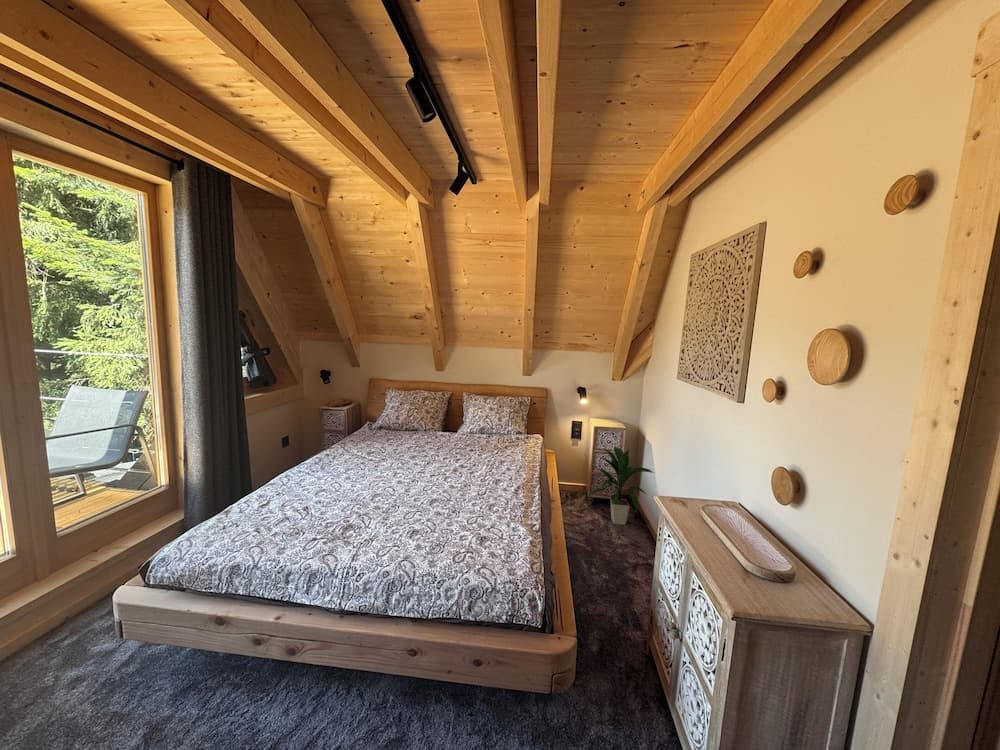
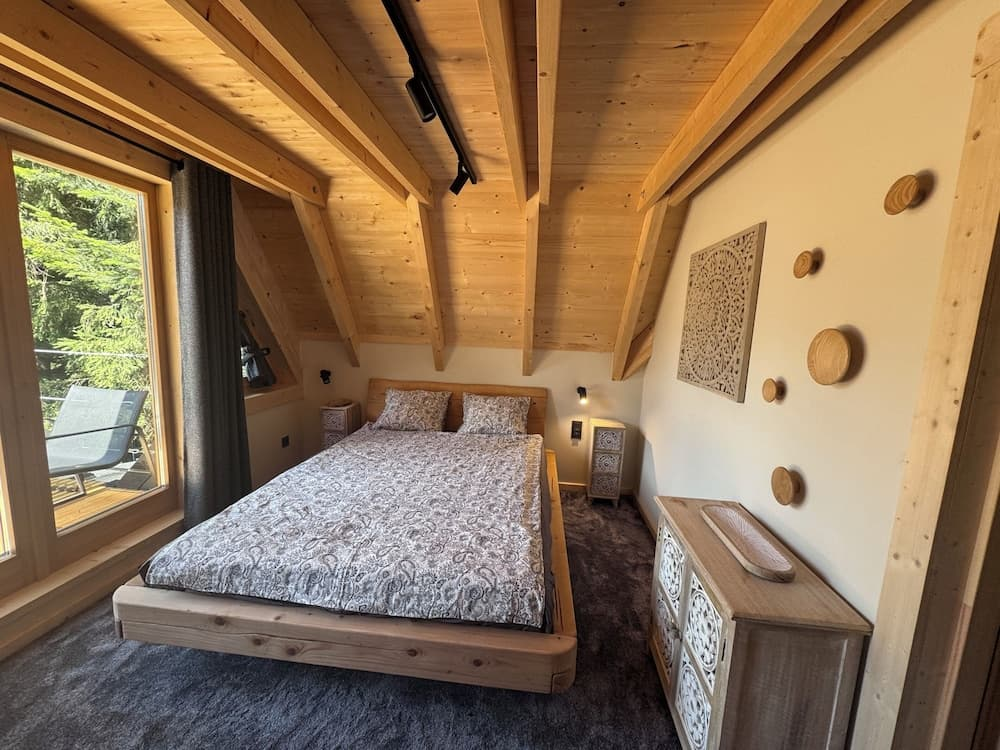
- indoor plant [586,445,655,526]
